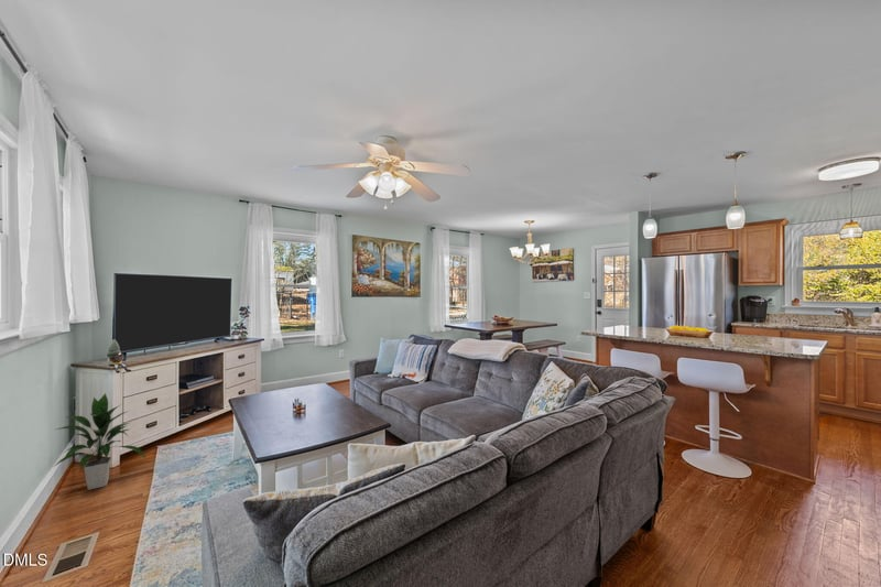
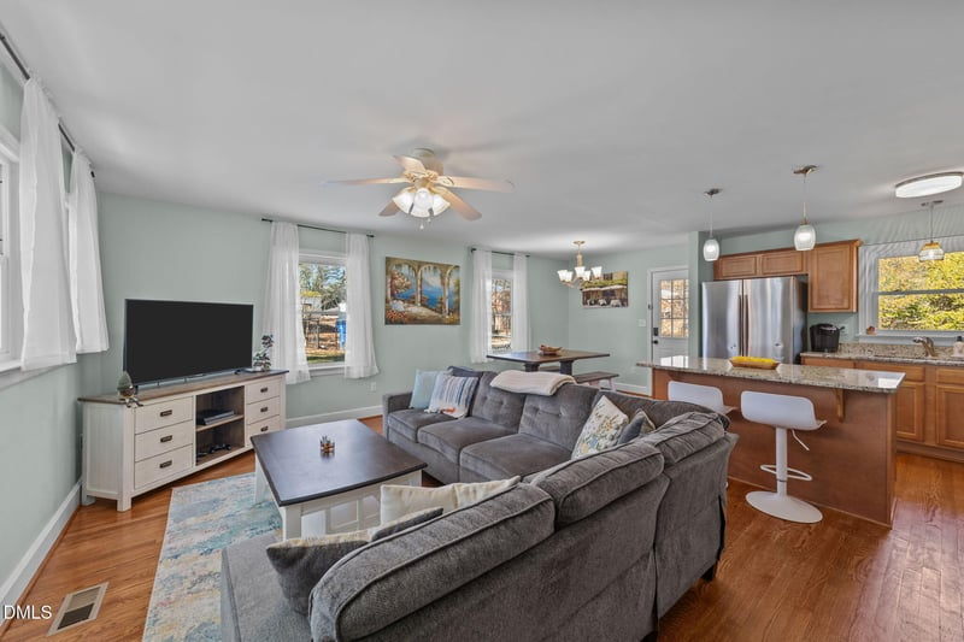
- indoor plant [51,392,146,491]
